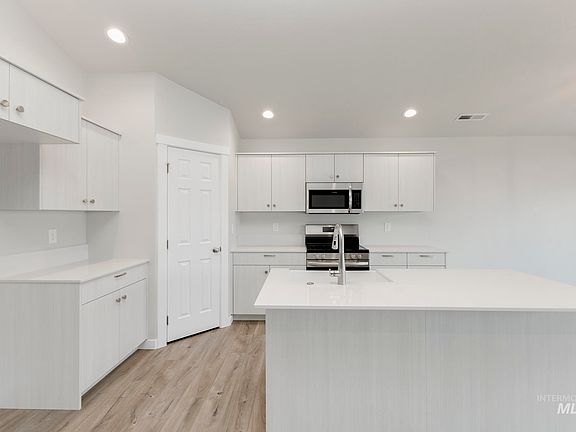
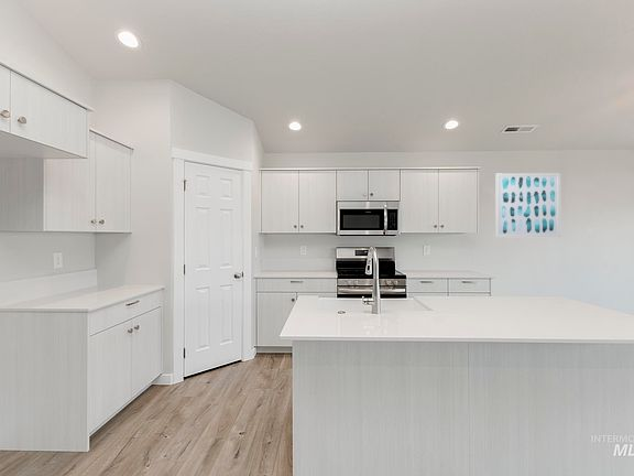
+ wall art [495,172,561,238]
